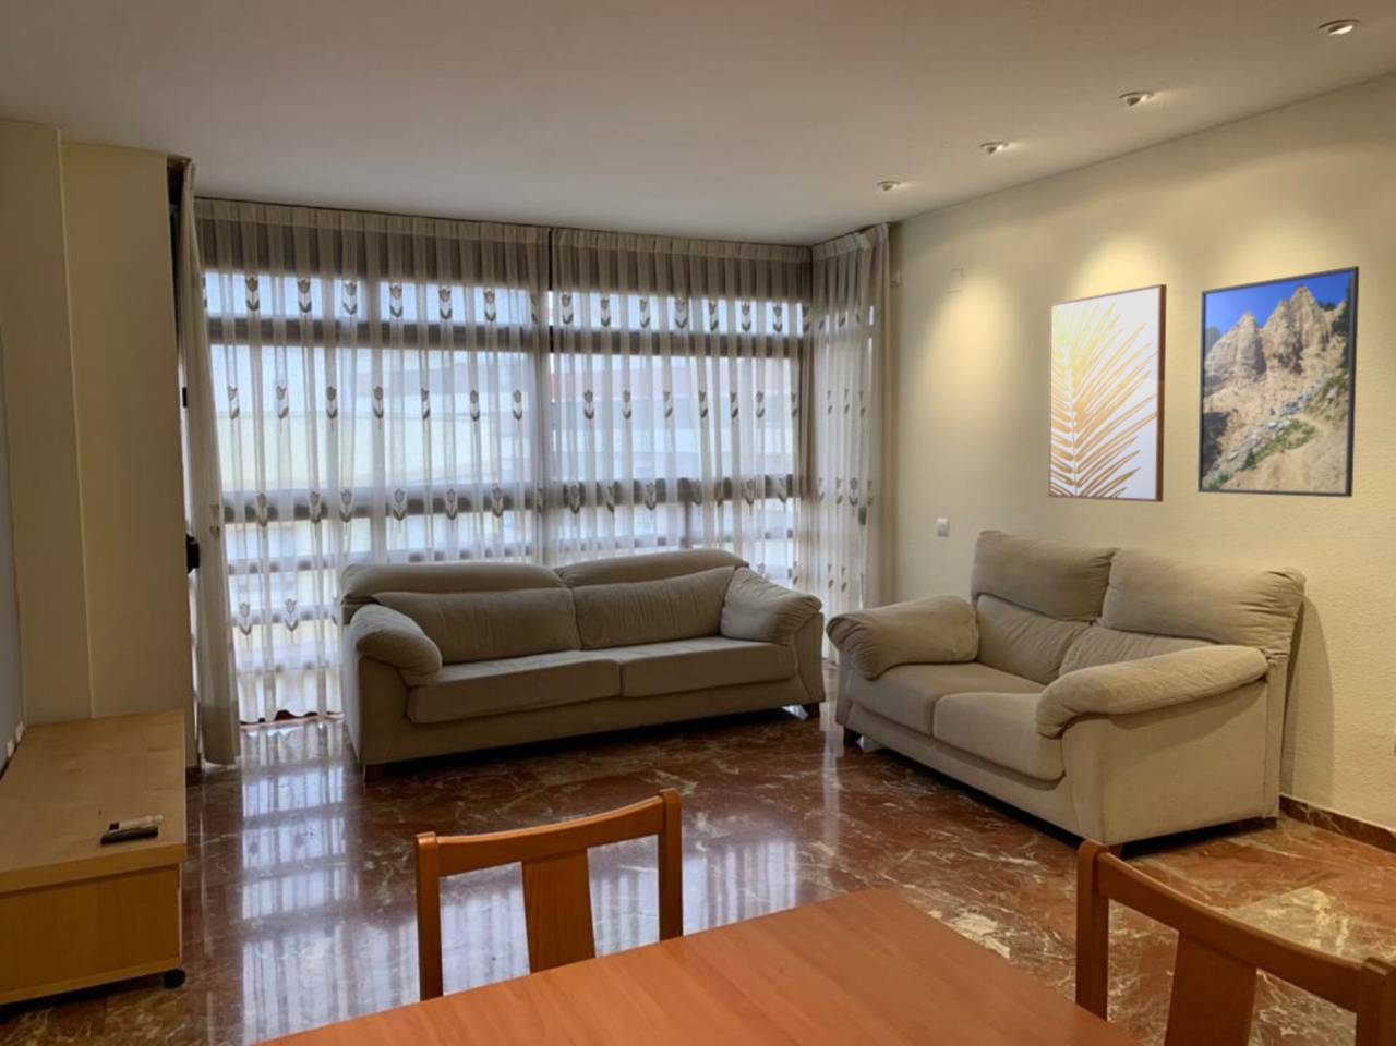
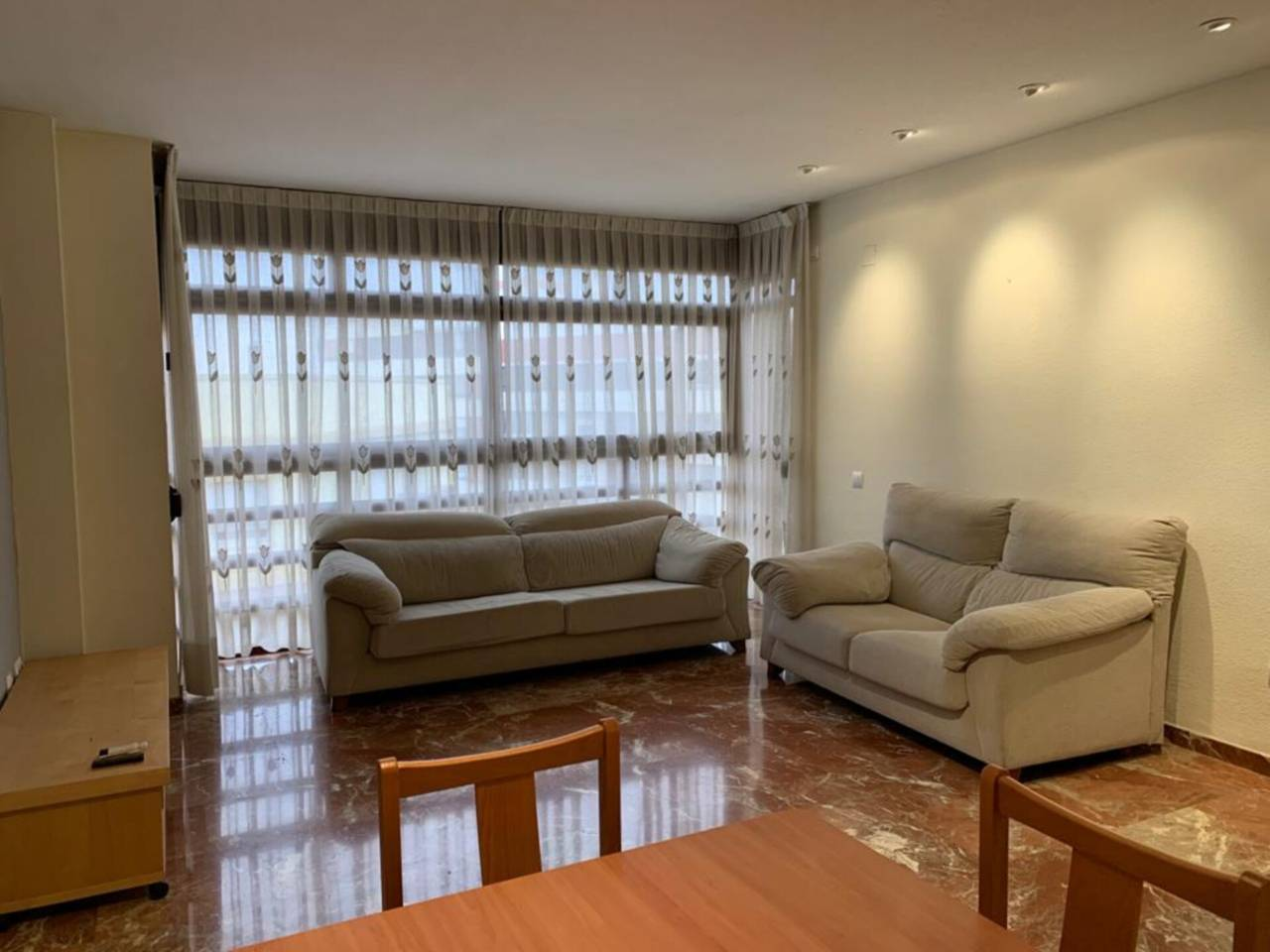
- wall art [1048,283,1168,503]
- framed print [1196,265,1360,498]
